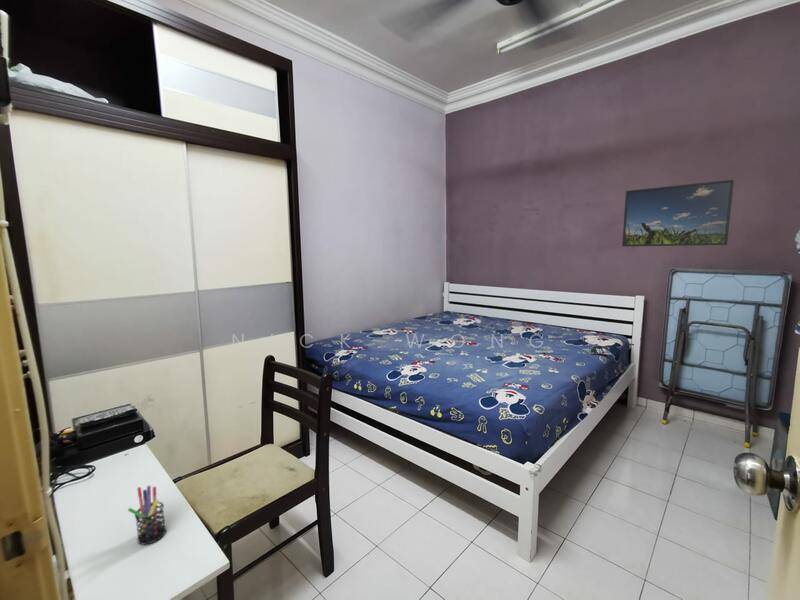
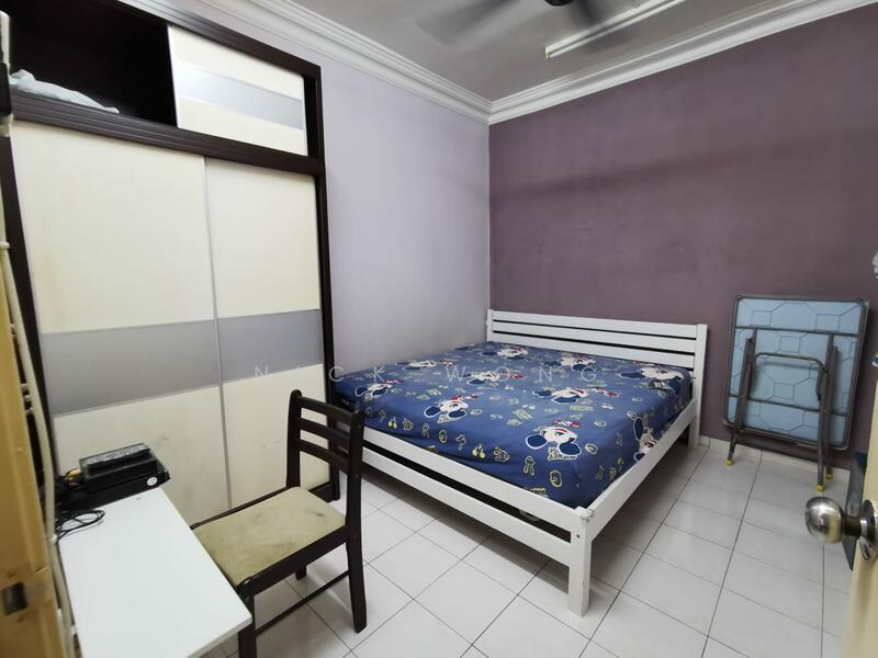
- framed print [621,179,735,248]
- pen holder [127,484,167,546]
